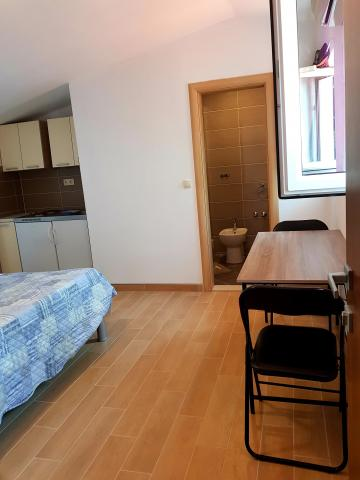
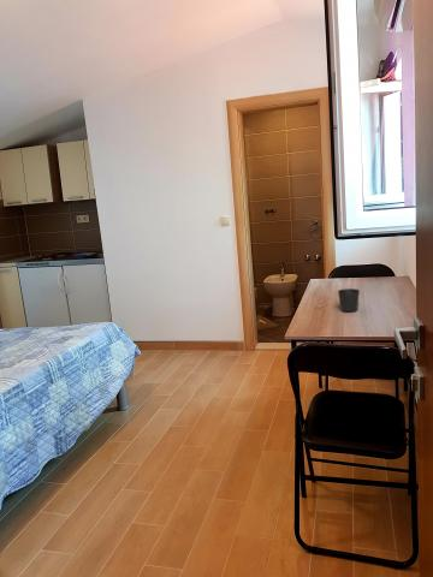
+ cup [337,287,361,313]
